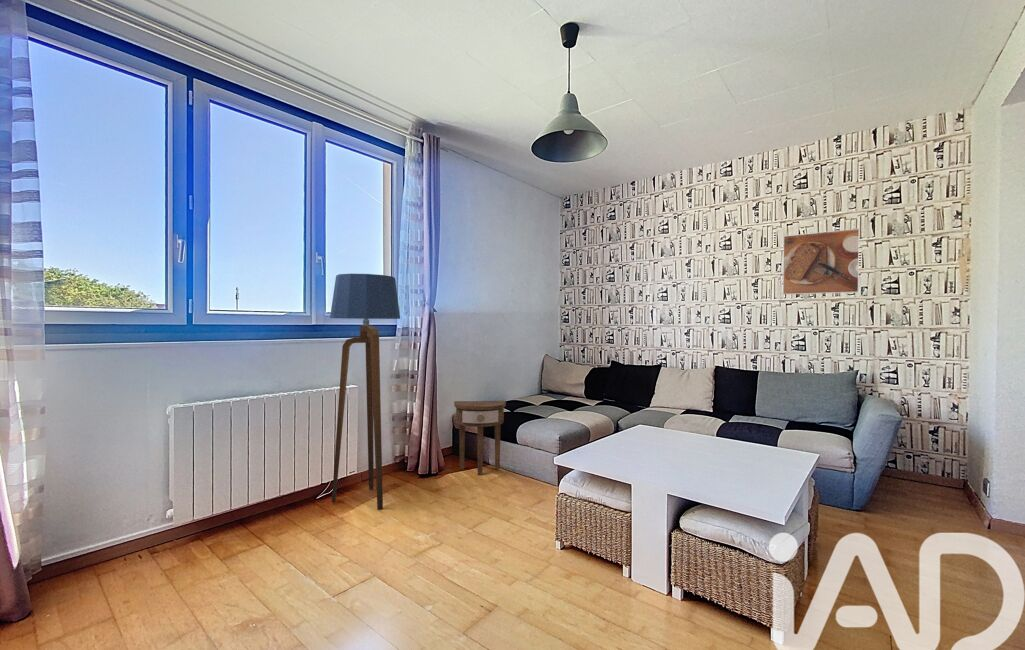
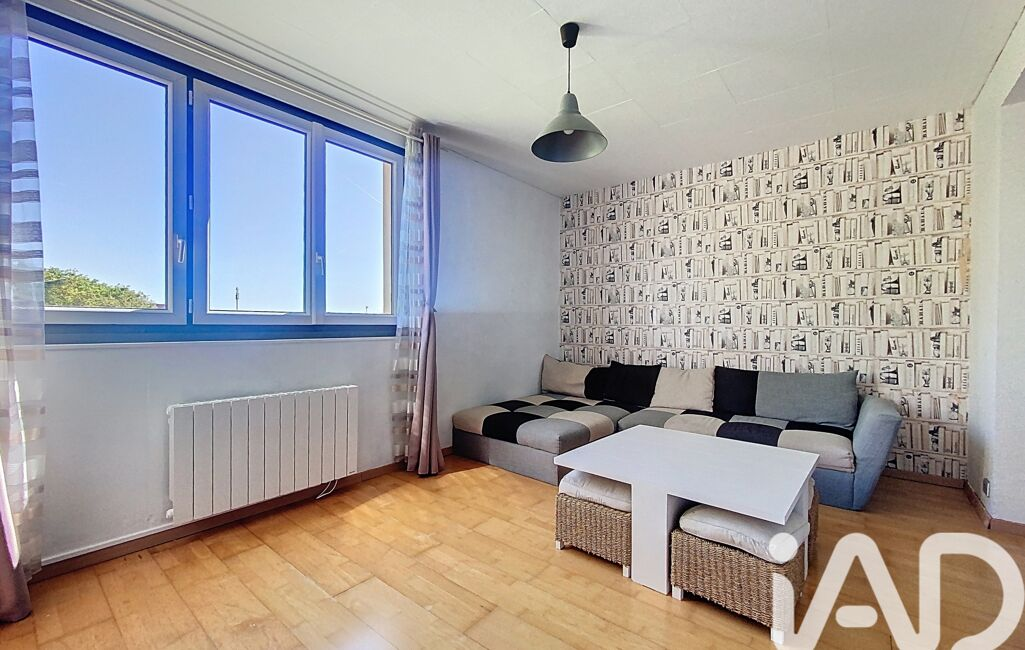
- floor lamp [329,273,401,511]
- side table [453,400,507,476]
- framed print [782,227,860,295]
